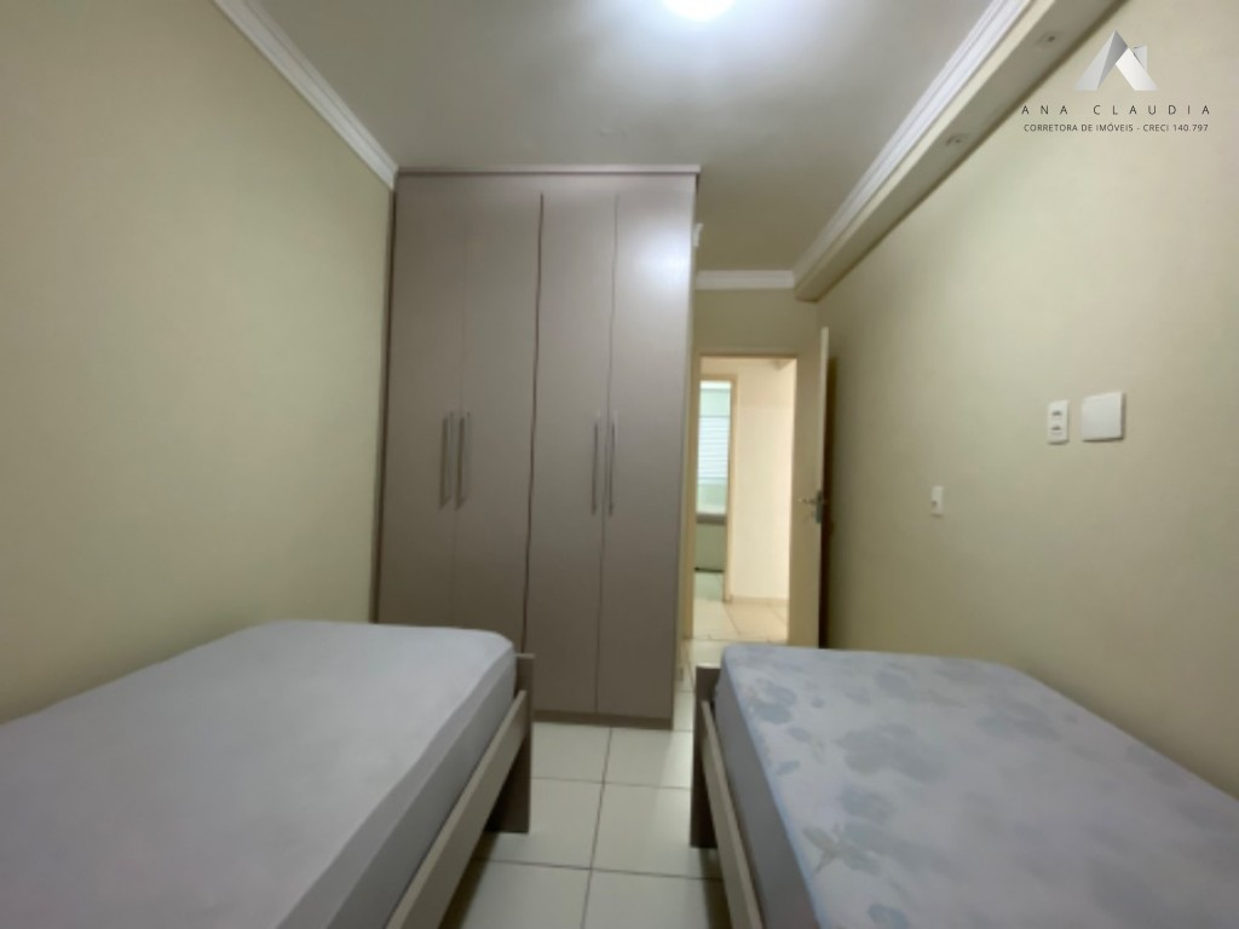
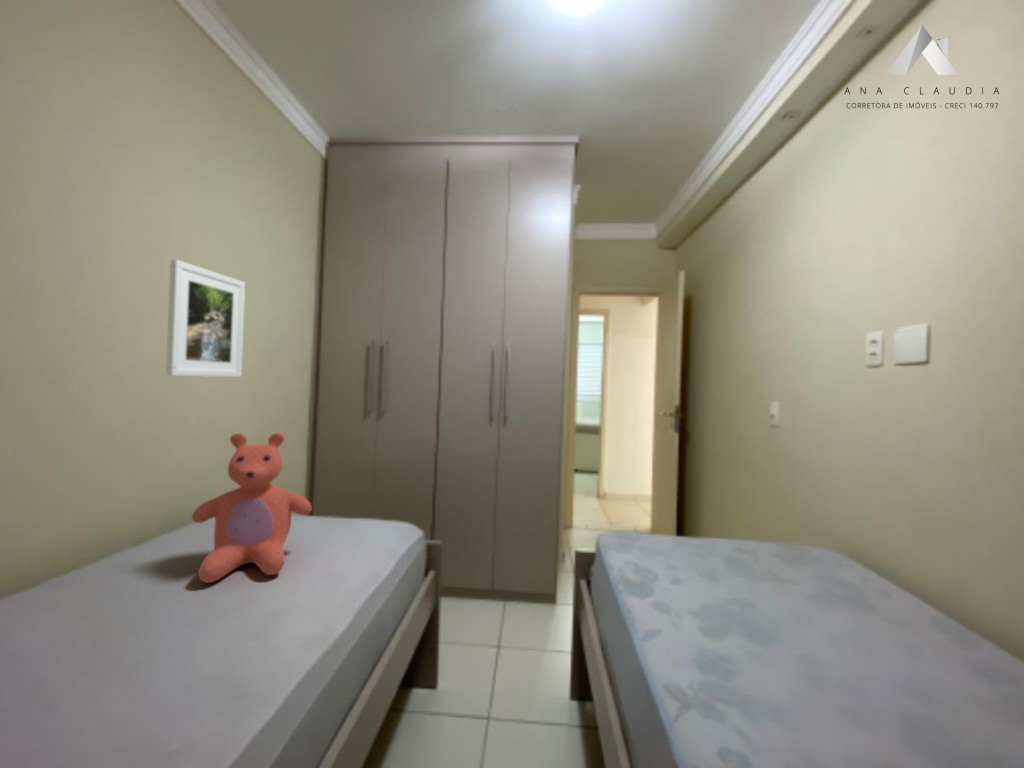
+ teddy bear [191,432,313,584]
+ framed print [165,258,246,378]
